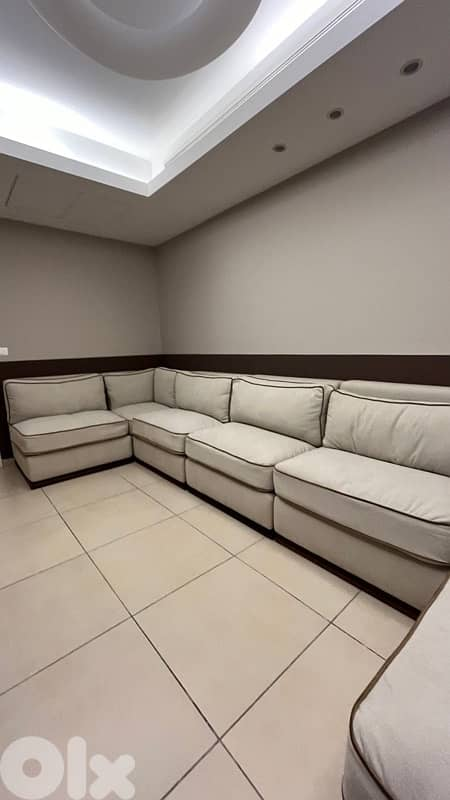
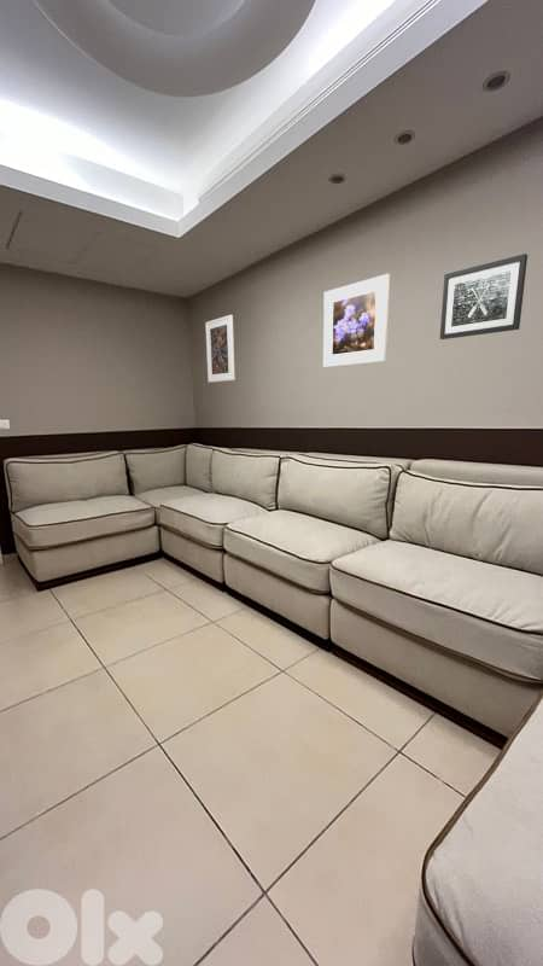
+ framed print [204,314,237,384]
+ wall art [439,252,529,341]
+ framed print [322,273,391,368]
